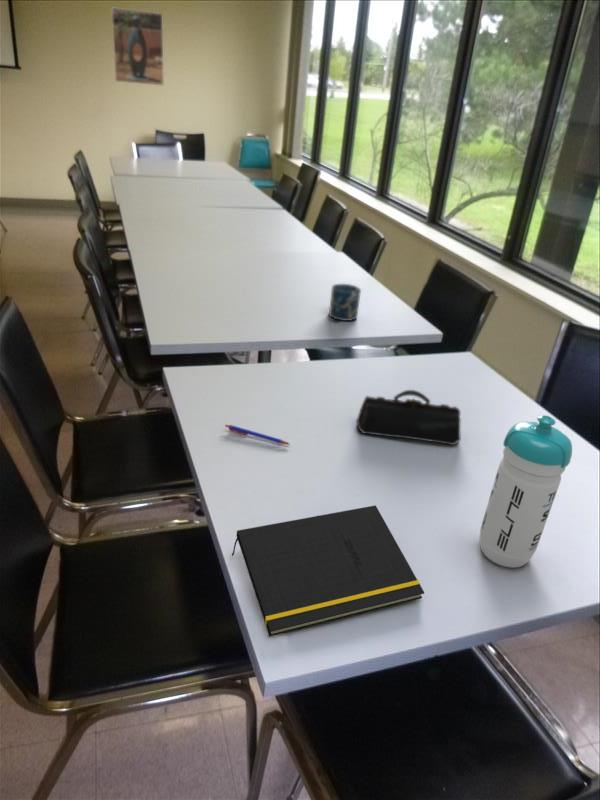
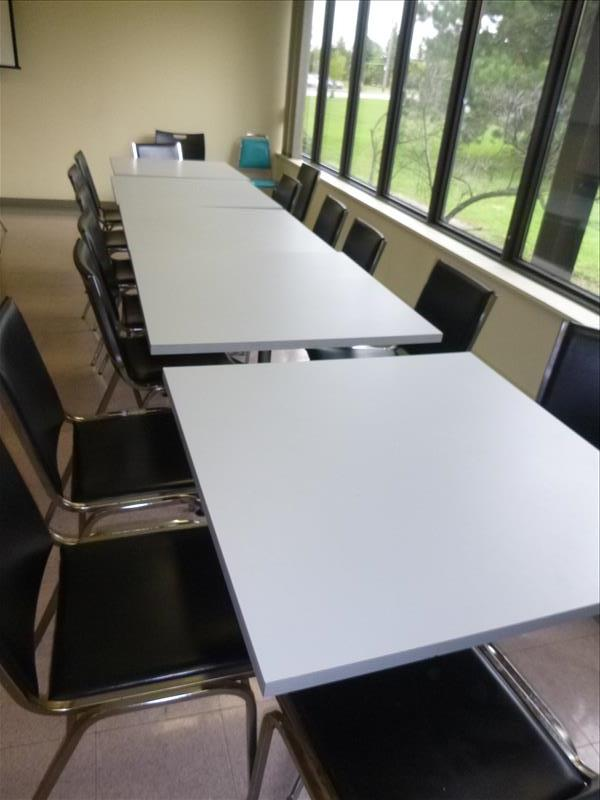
- cup [328,283,362,322]
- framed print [111,6,165,87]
- water bottle [479,414,573,569]
- pencil case [356,389,462,446]
- notepad [231,505,425,638]
- pen [224,424,292,446]
